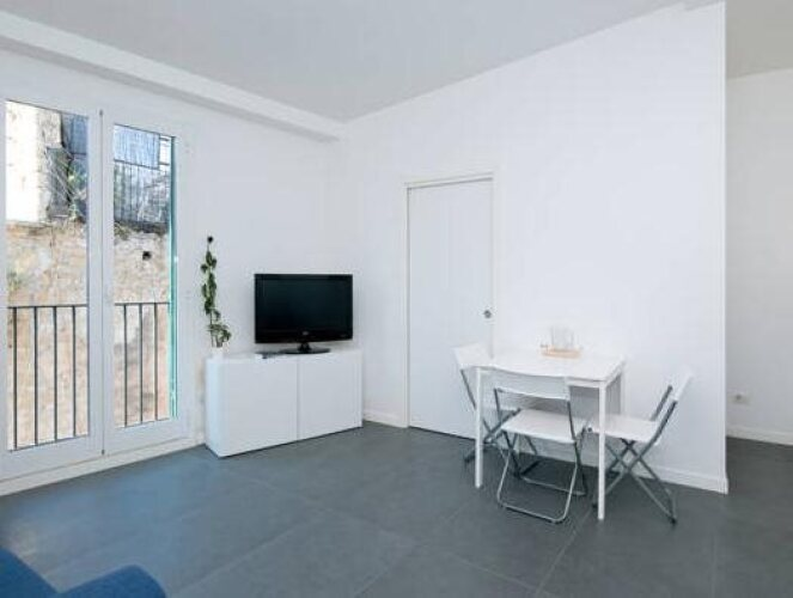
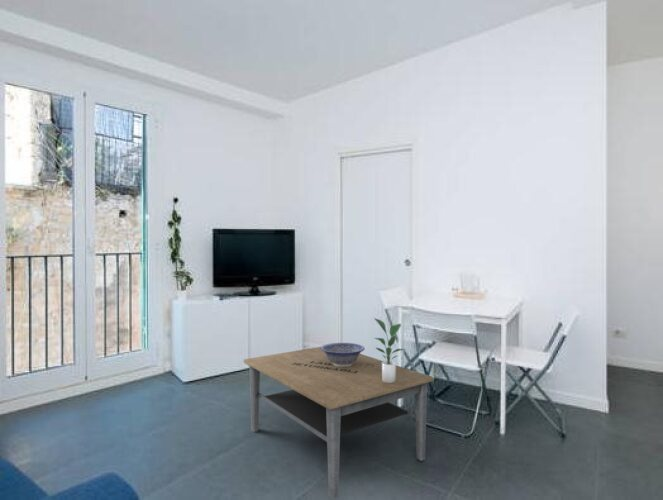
+ coffee table [243,346,435,500]
+ decorative bowl [320,342,366,367]
+ potted plant [373,317,406,383]
